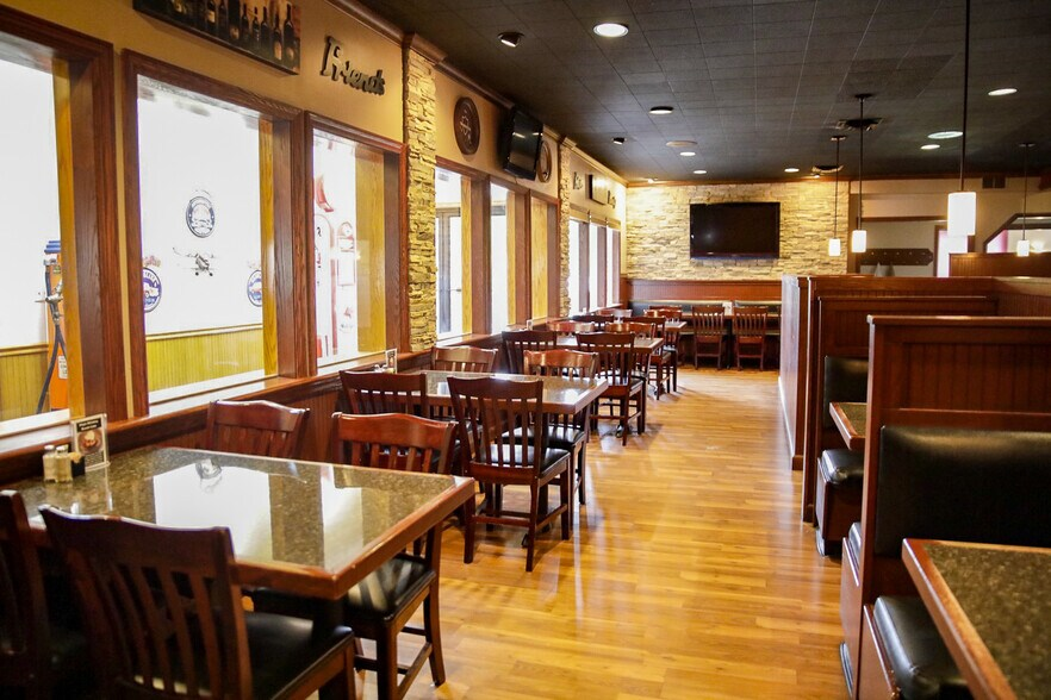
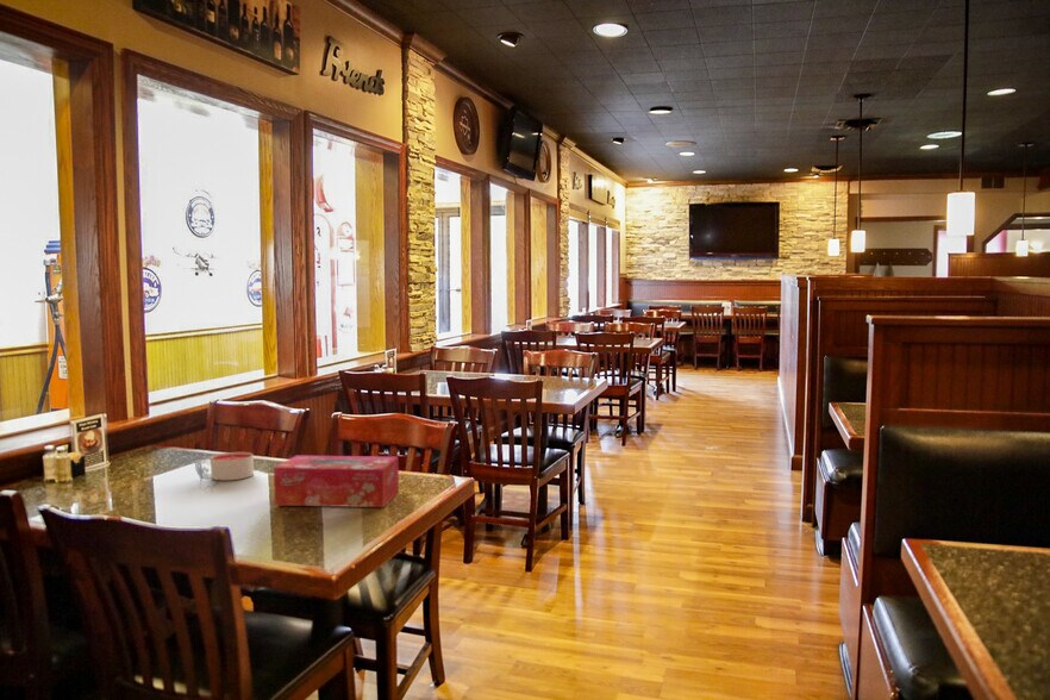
+ tissue box [273,455,400,508]
+ candle [210,451,255,481]
